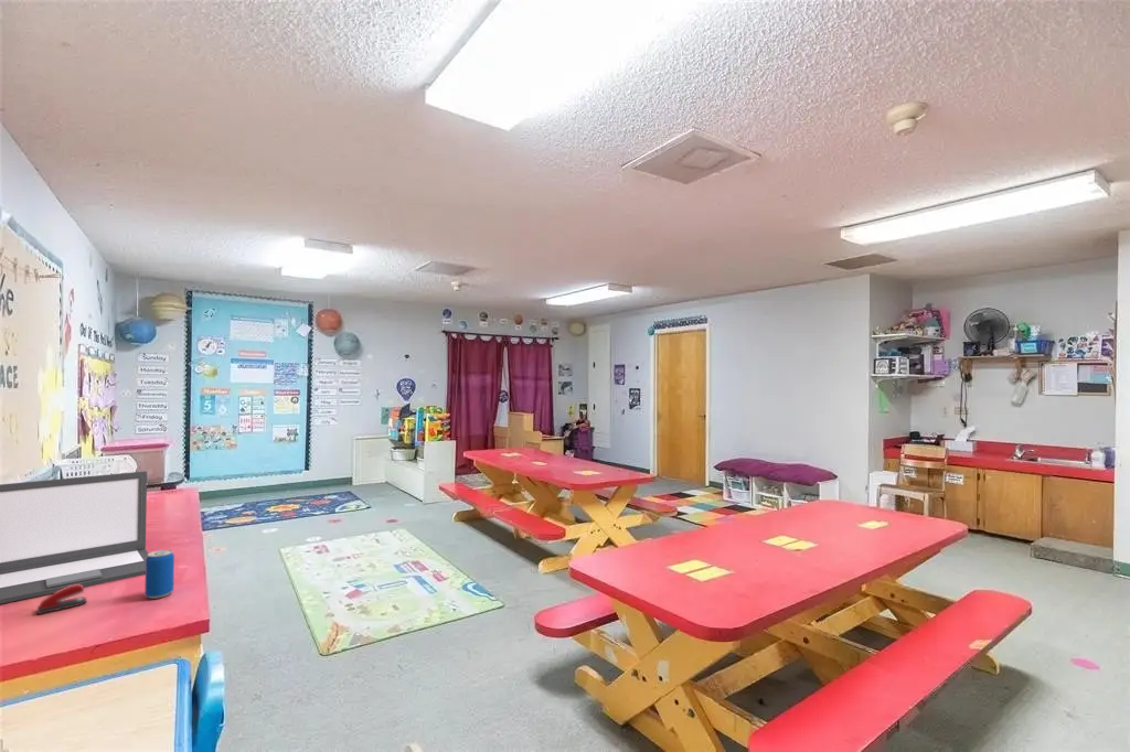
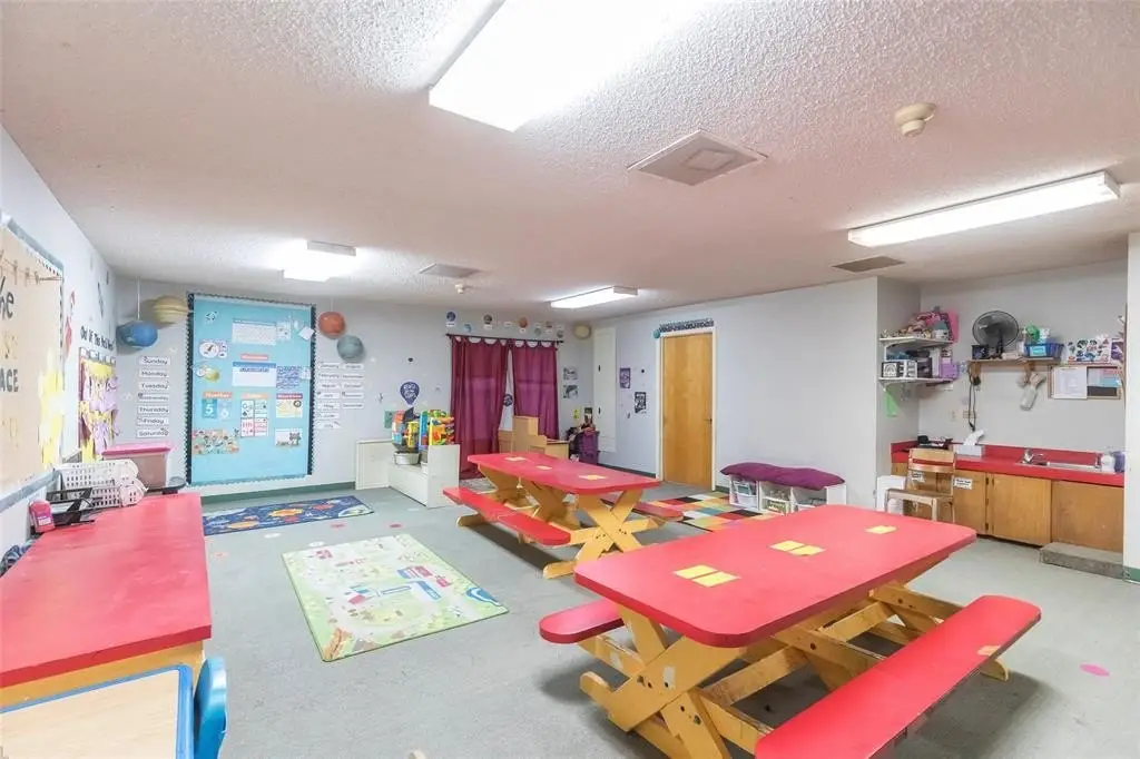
- beverage can [143,549,175,600]
- laptop [0,470,149,605]
- stapler [36,584,87,615]
